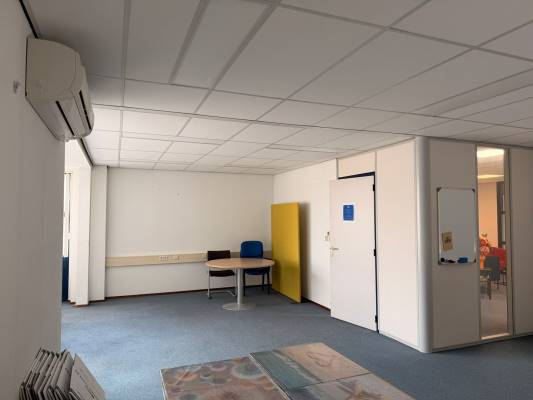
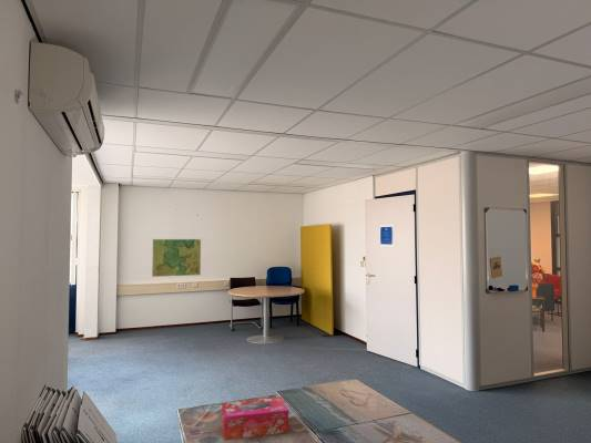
+ map [151,238,202,278]
+ tissue box [221,395,289,442]
